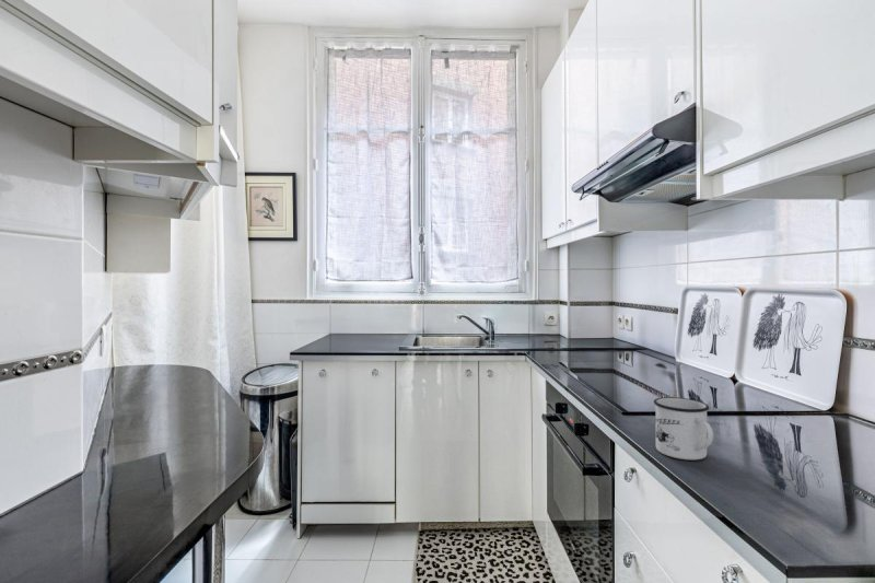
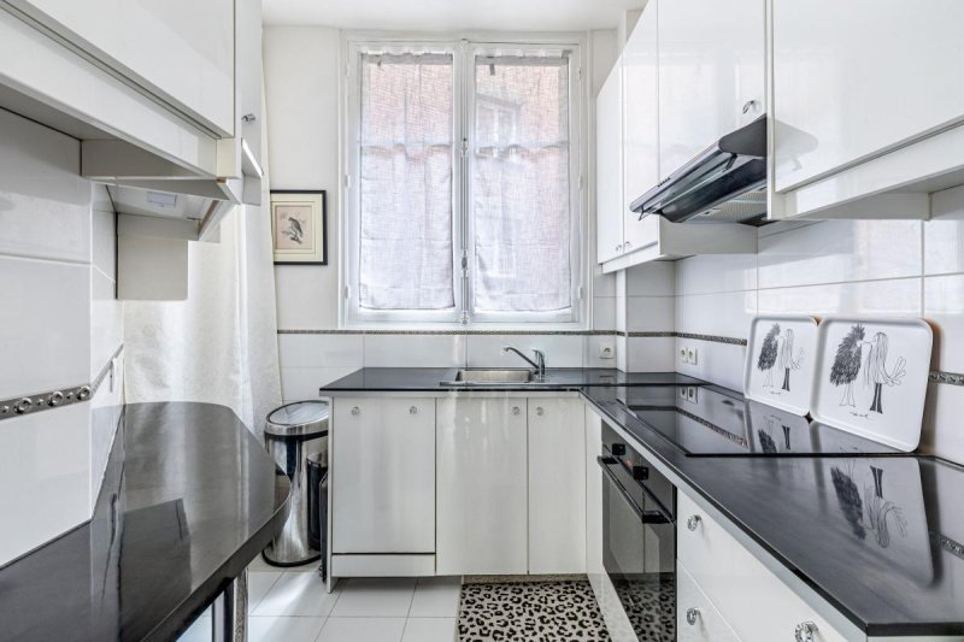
- mug [653,396,714,460]
